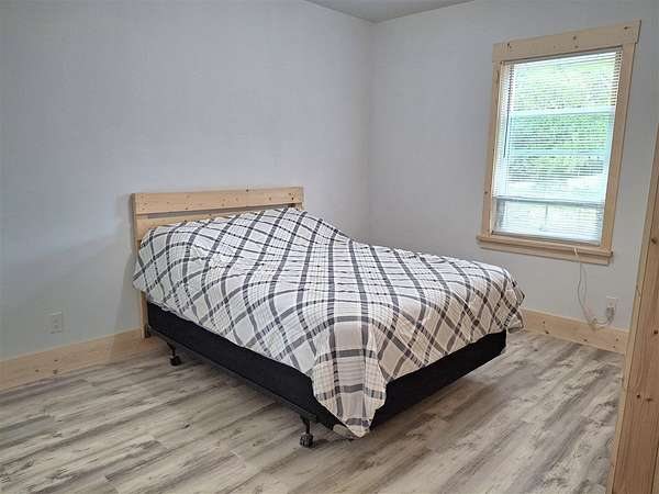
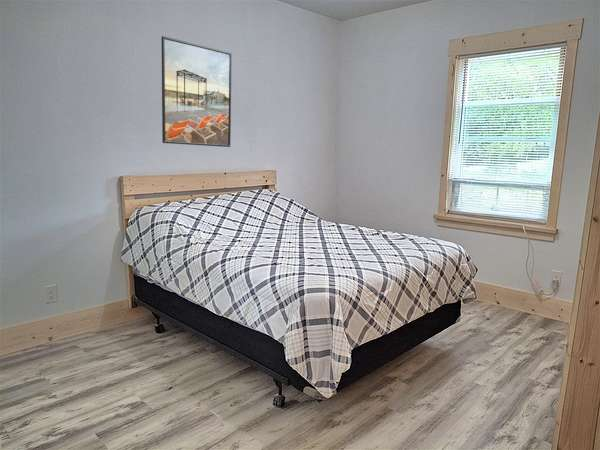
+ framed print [161,35,233,148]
